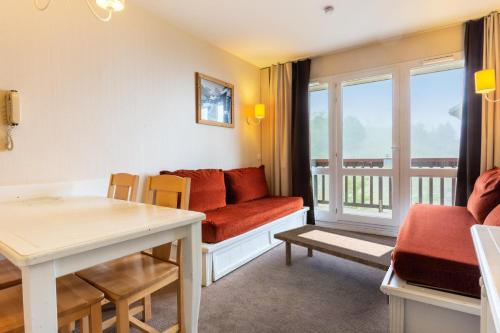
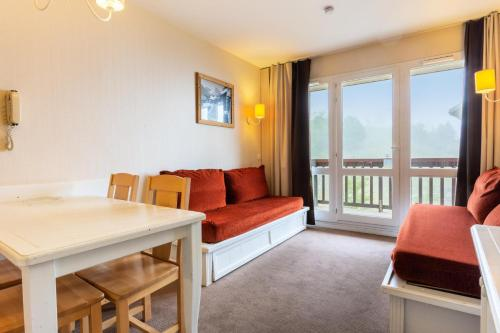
- coffee table [273,223,397,305]
